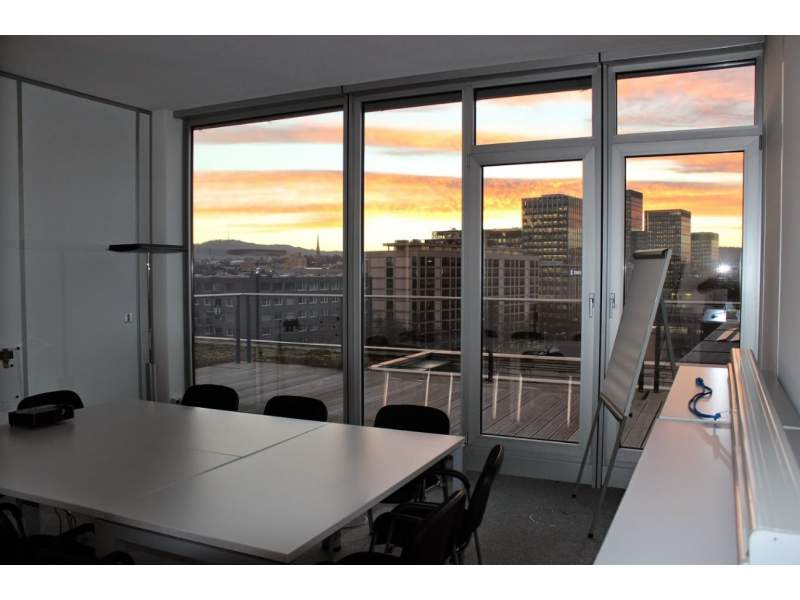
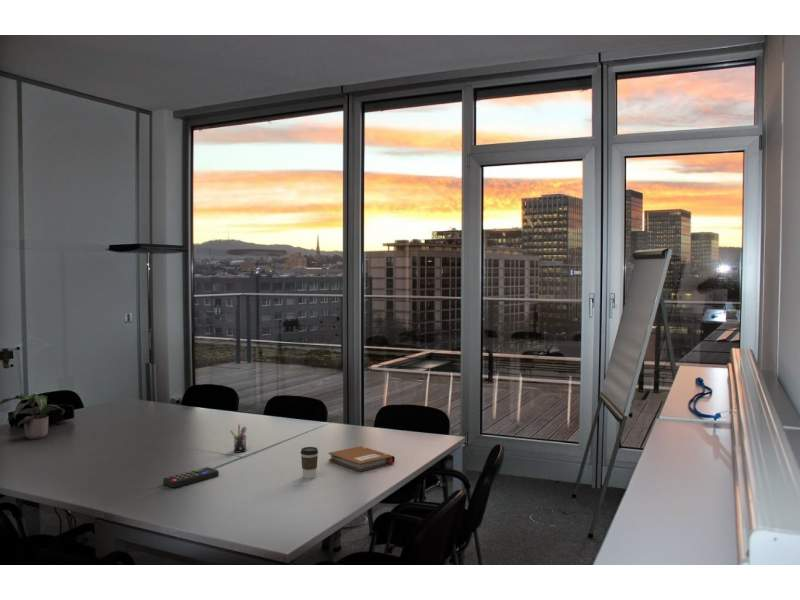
+ coffee cup [300,446,319,480]
+ potted plant [0,393,64,440]
+ pen holder [229,424,248,454]
+ remote control [162,466,220,489]
+ notebook [328,445,396,472]
